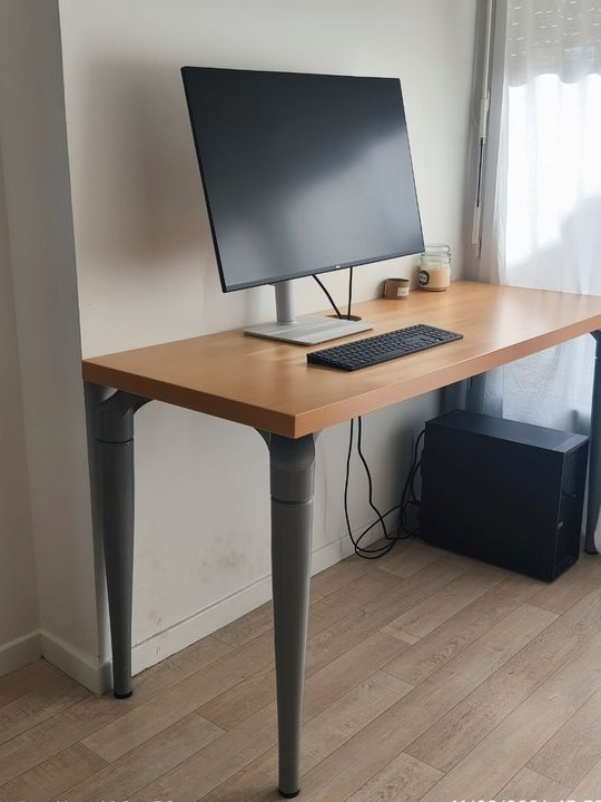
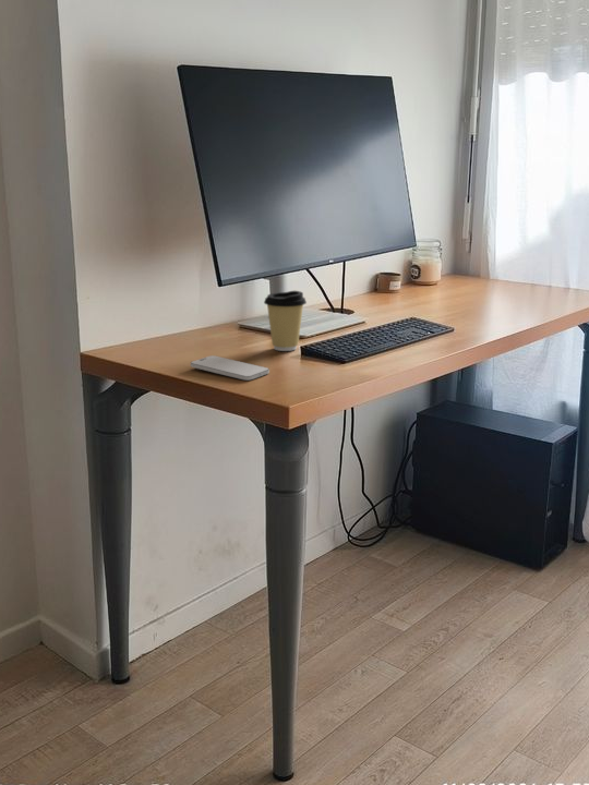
+ coffee cup [263,290,308,352]
+ smartphone [190,354,271,382]
